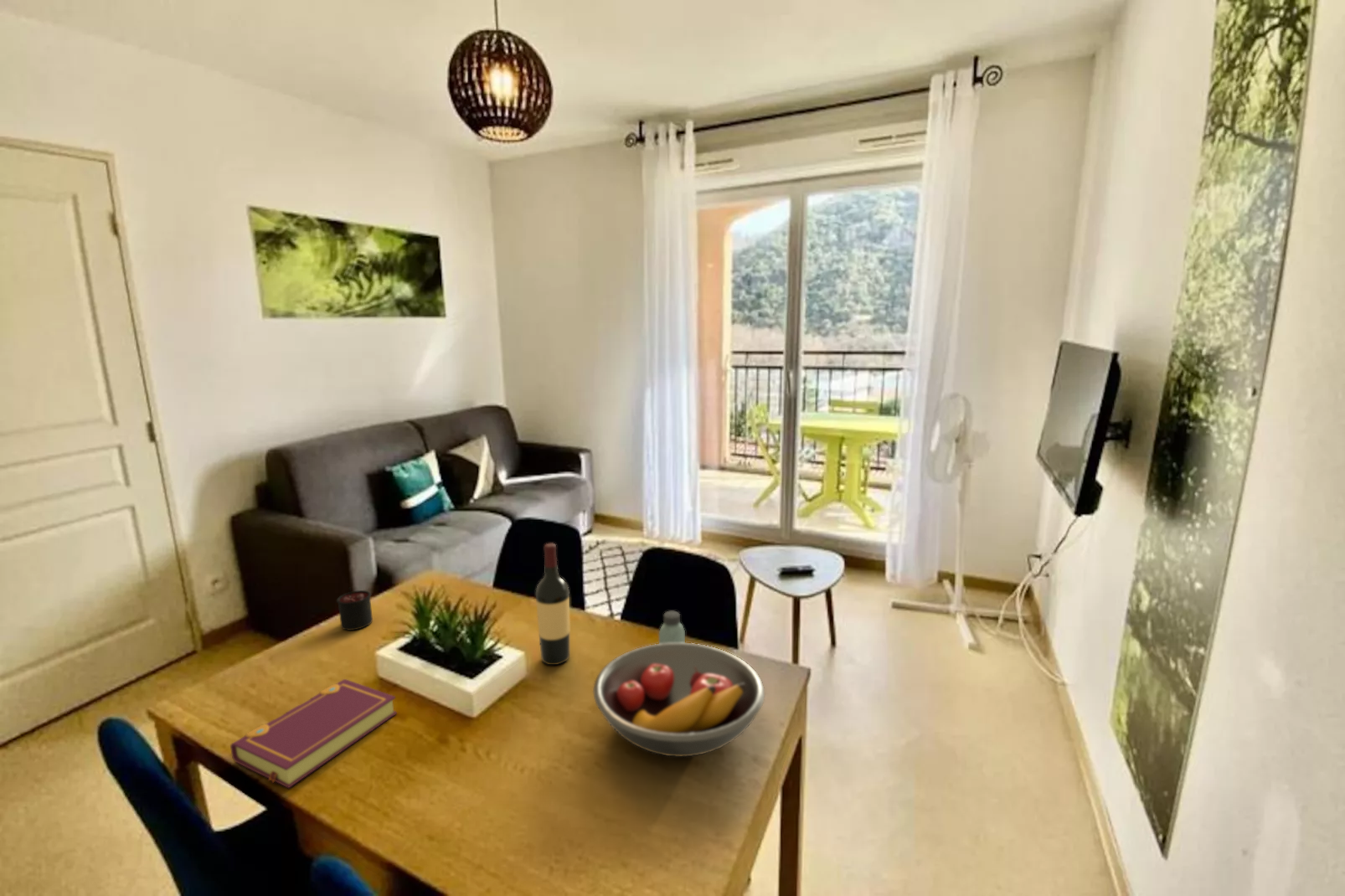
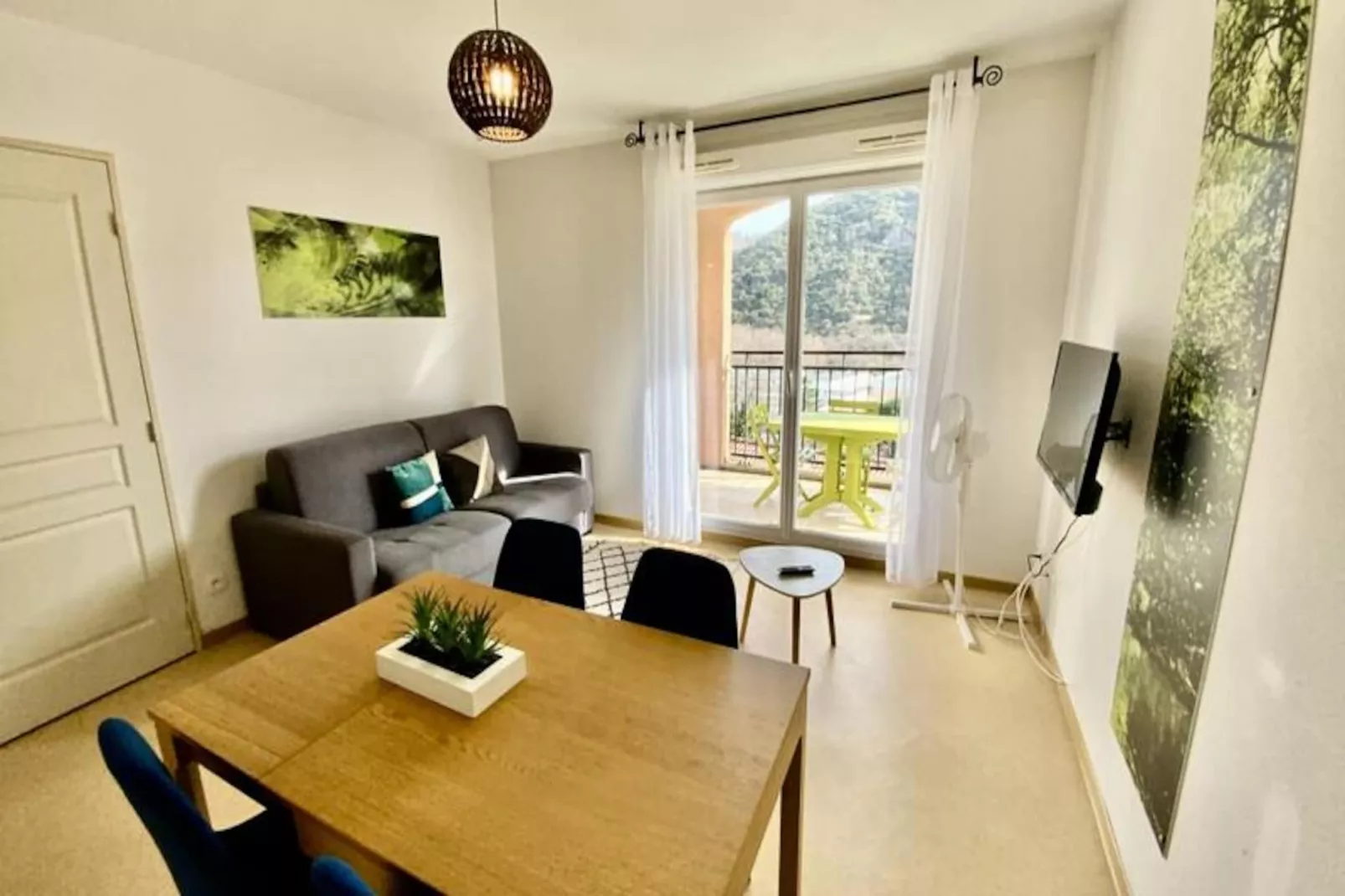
- wine bottle [535,543,570,666]
- saltshaker [658,610,686,644]
- fruit bowl [592,642,765,757]
- book [229,678,398,789]
- candle [336,587,374,631]
